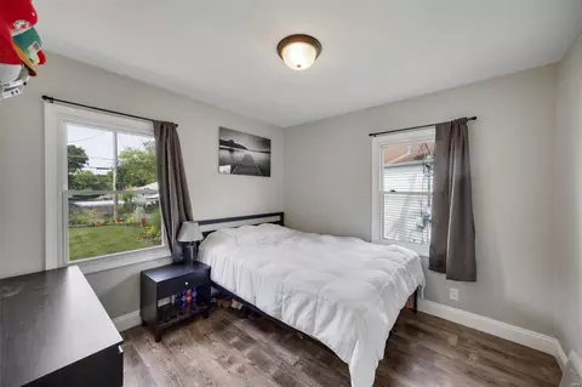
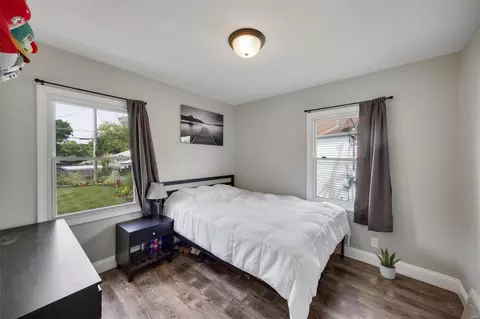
+ potted plant [374,246,403,280]
